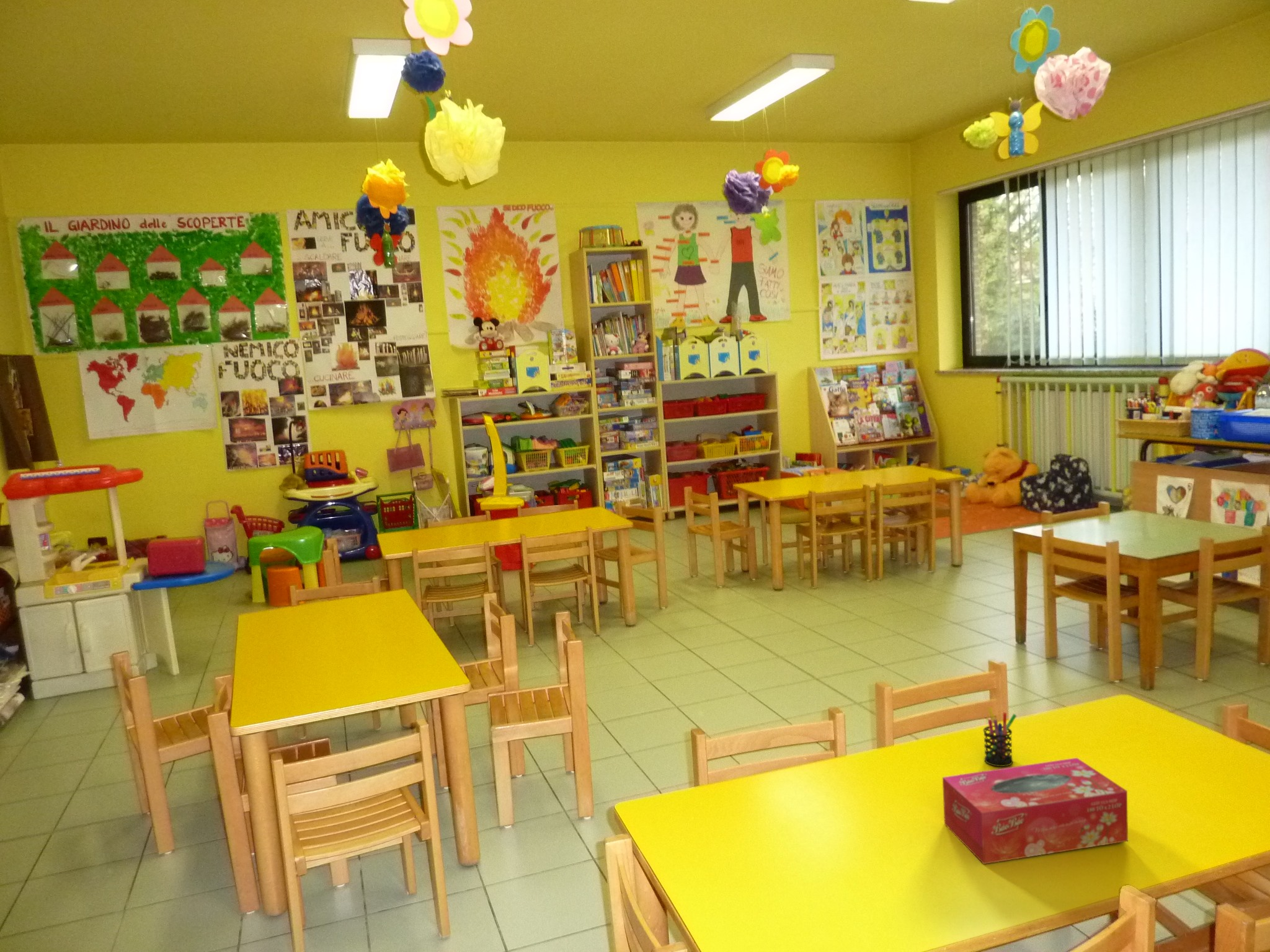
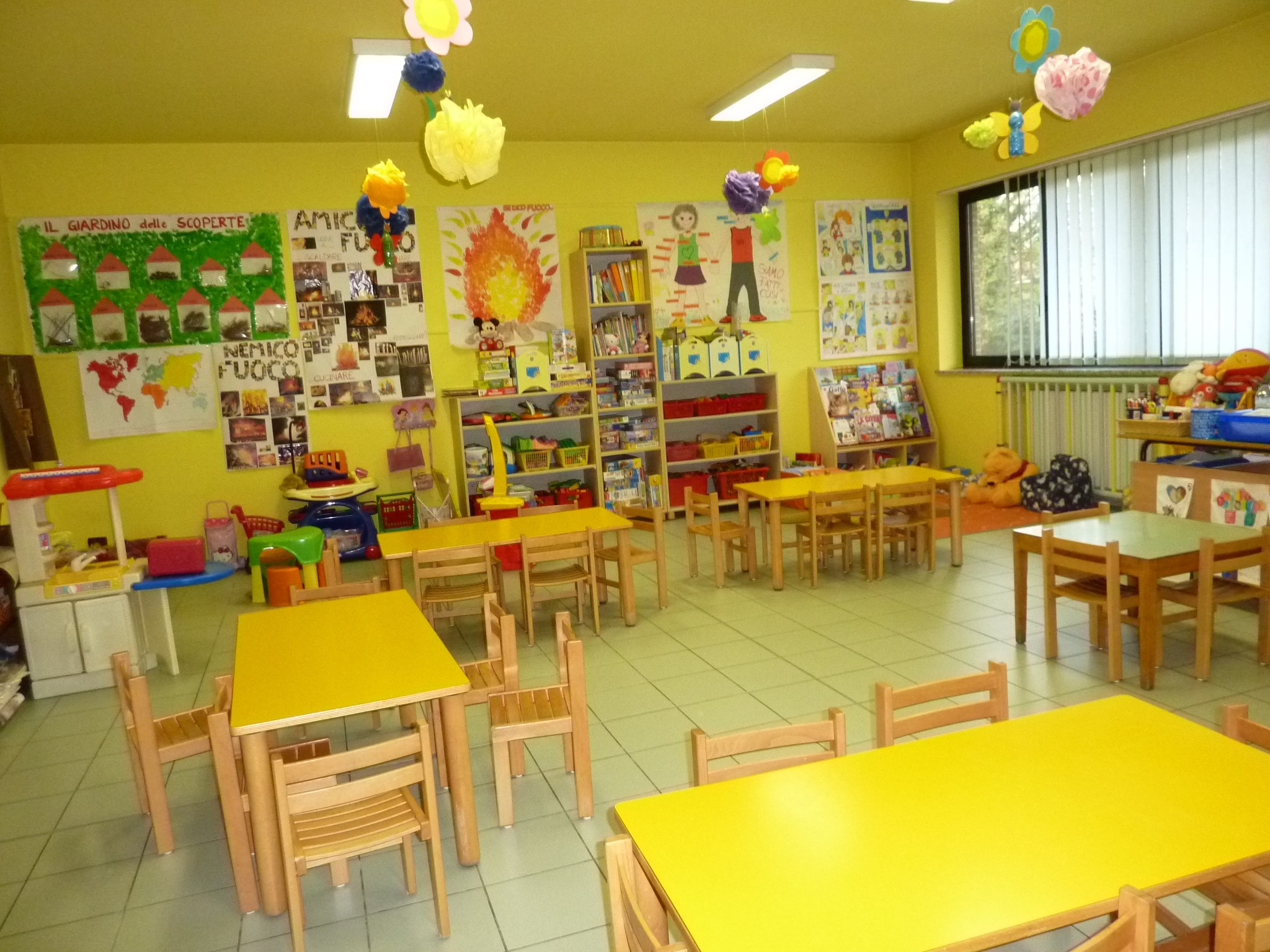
- pen holder [983,707,1018,767]
- tissue box [942,757,1129,865]
